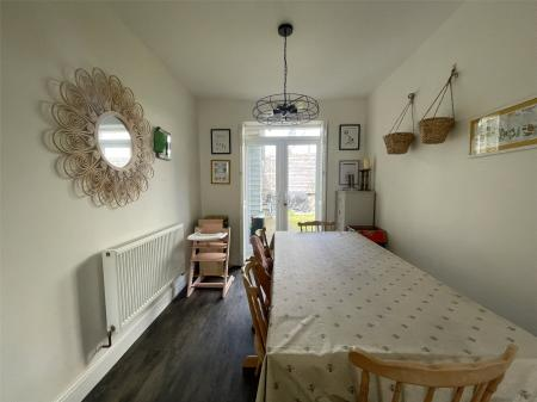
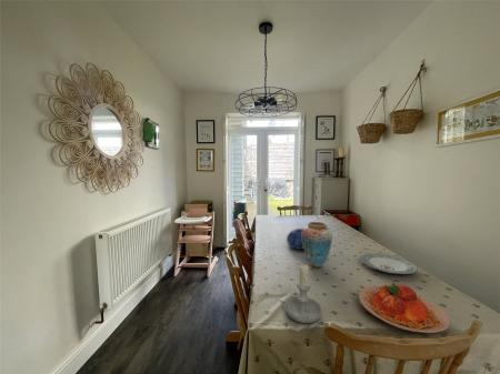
+ candle [283,263,323,324]
+ plate [359,252,419,275]
+ plate [358,282,451,334]
+ vase [302,221,333,270]
+ decorative bowl [286,228,304,251]
